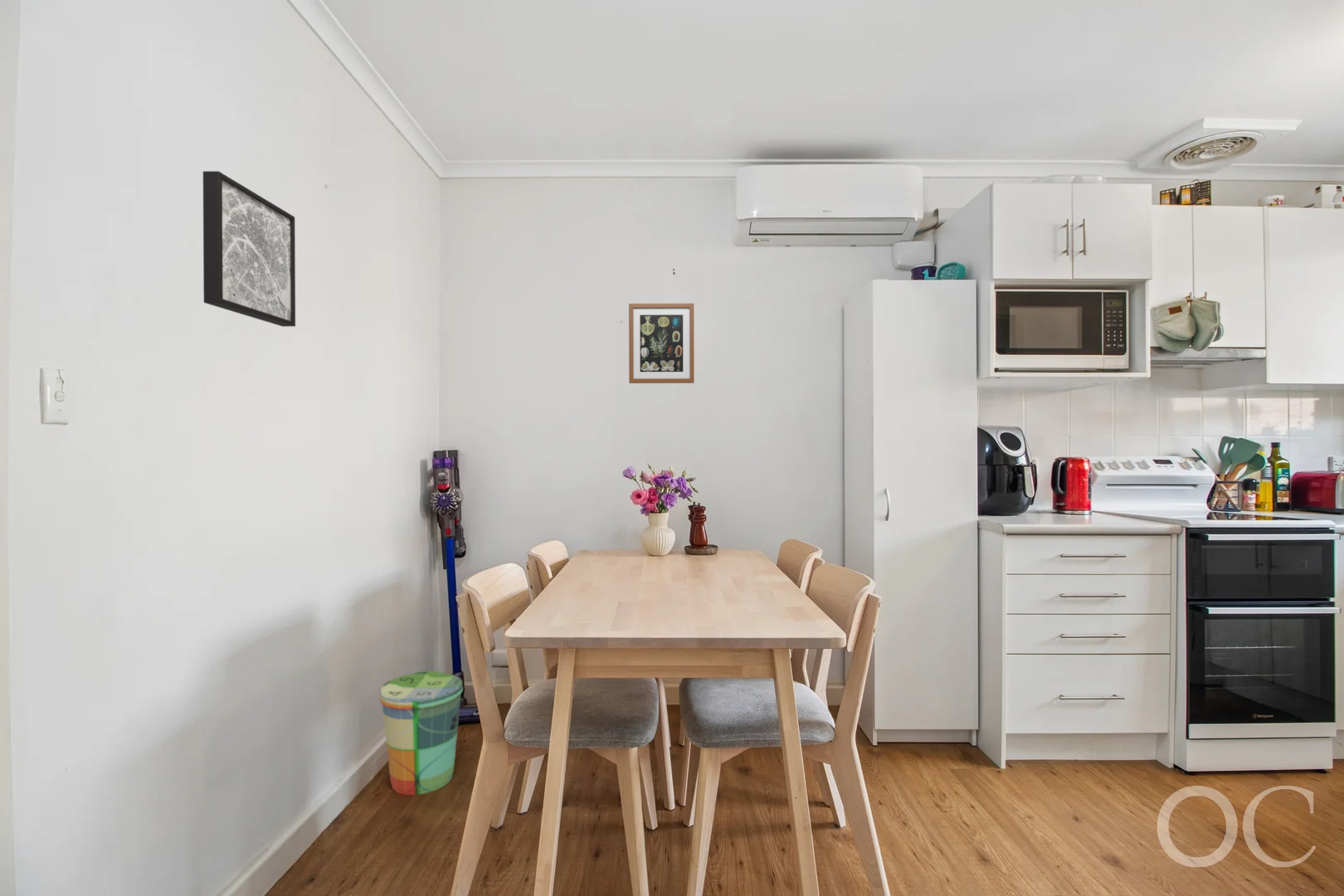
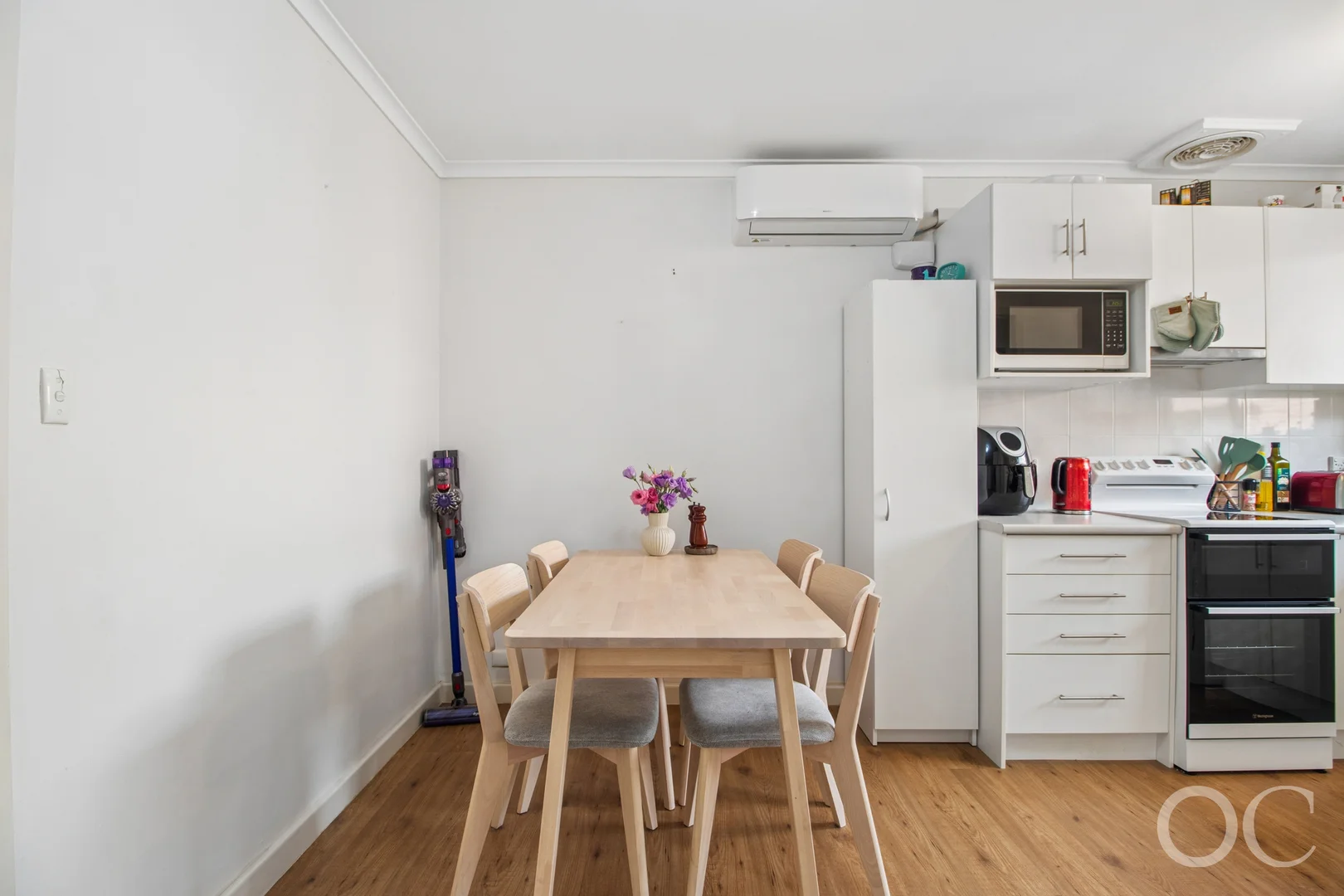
- trash can [379,670,464,796]
- wall art [628,303,695,384]
- wall art [202,170,296,328]
